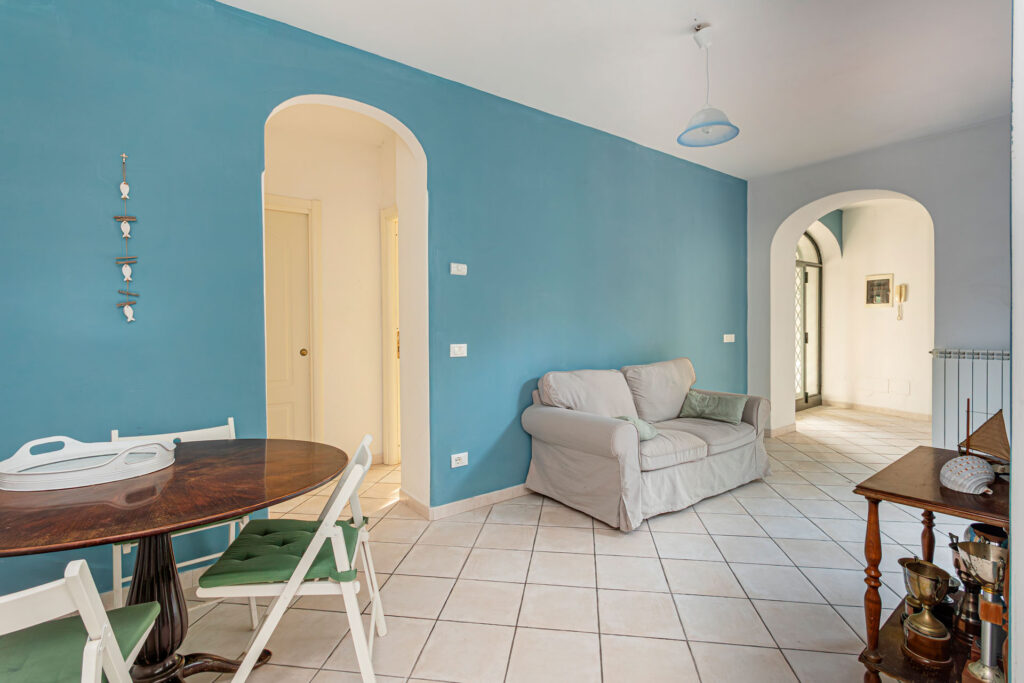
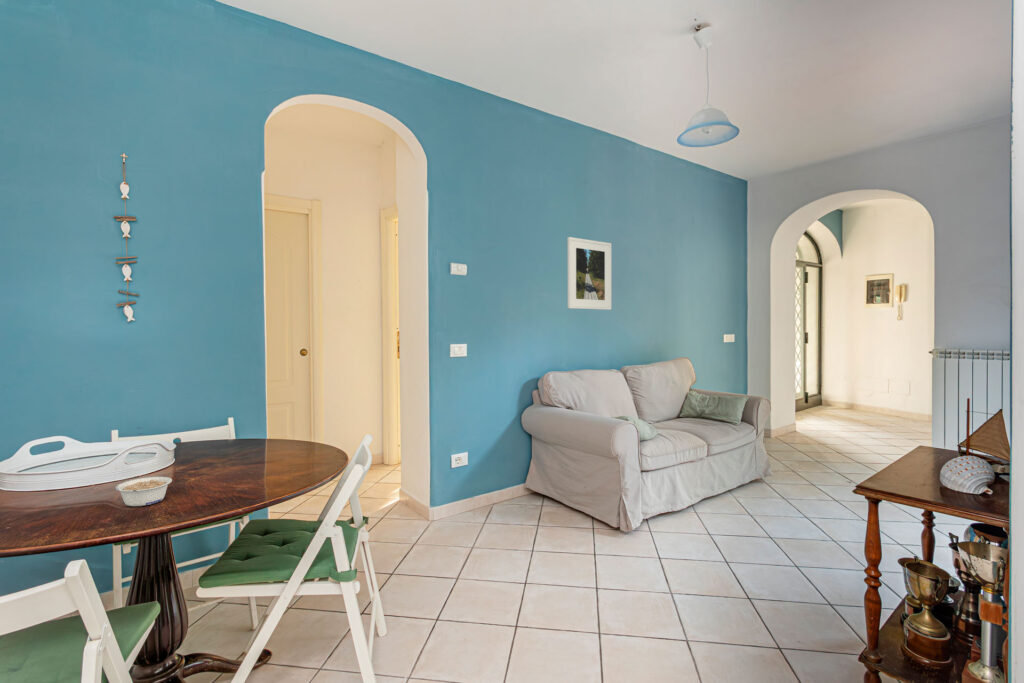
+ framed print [566,236,612,311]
+ legume [114,476,173,507]
